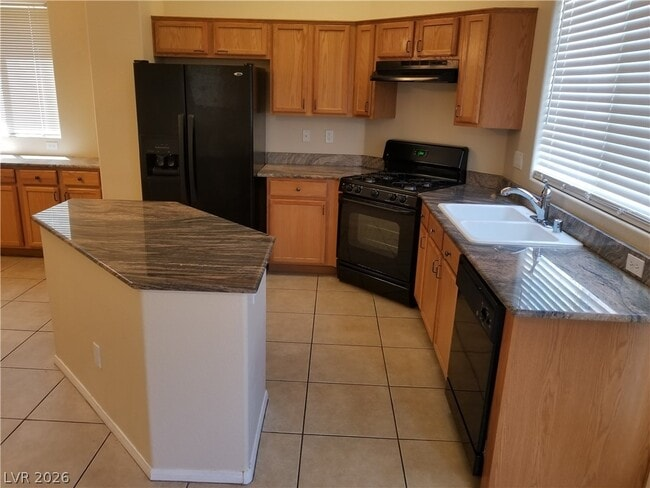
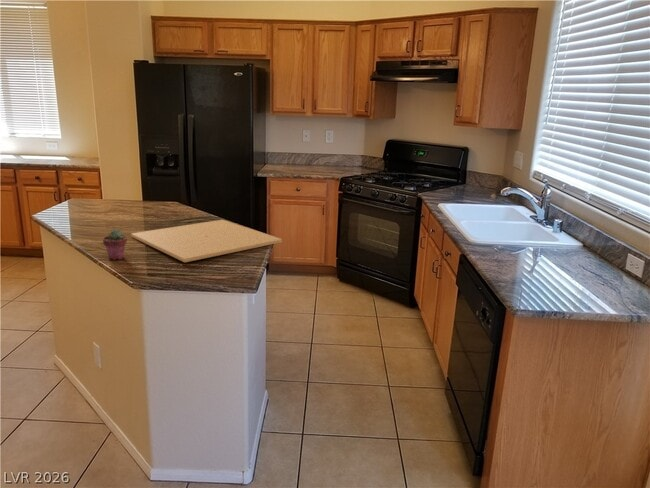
+ cutting board [130,219,283,263]
+ potted succulent [102,229,128,261]
